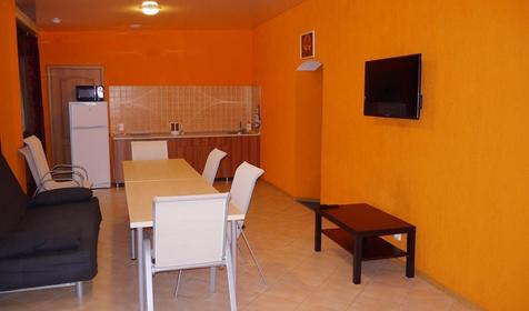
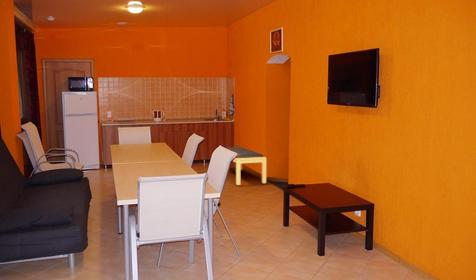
+ bench [224,146,267,186]
